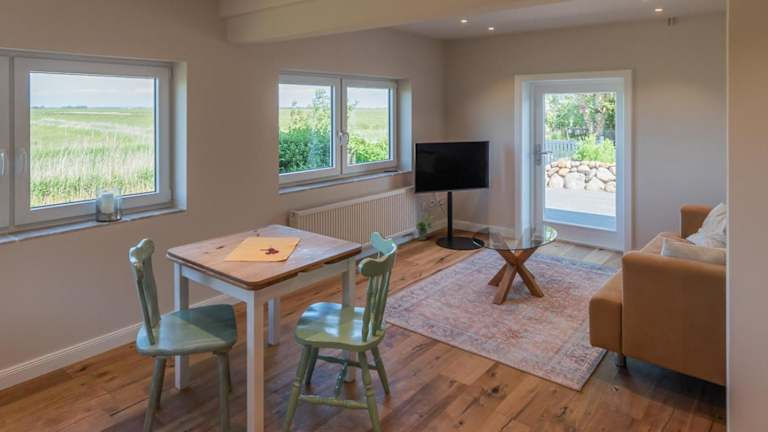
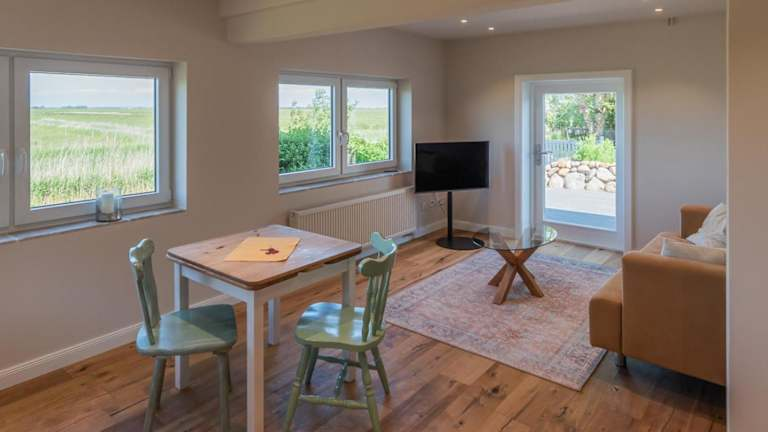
- potted plant [414,214,436,241]
